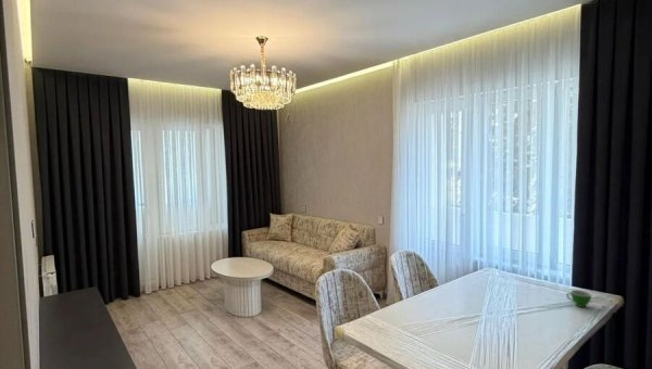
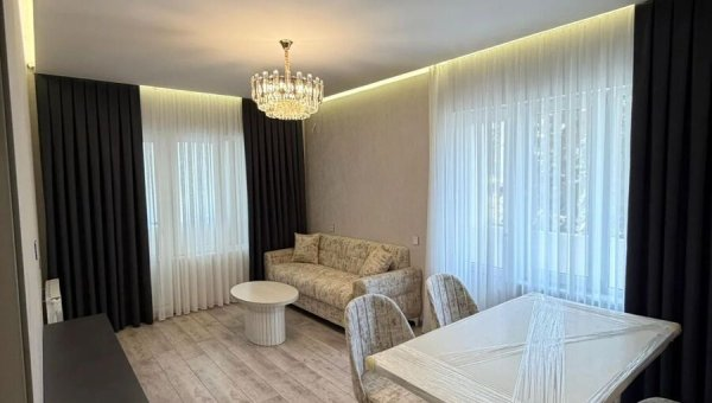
- teacup [565,289,592,308]
